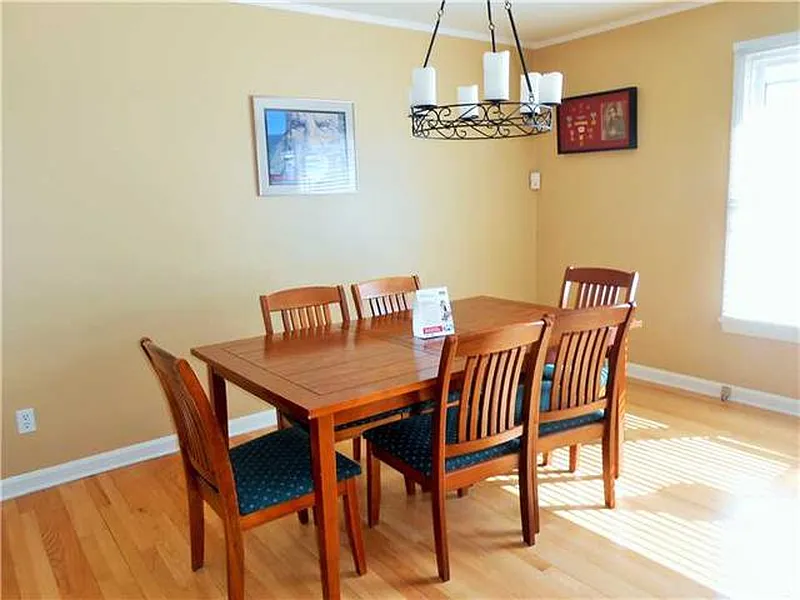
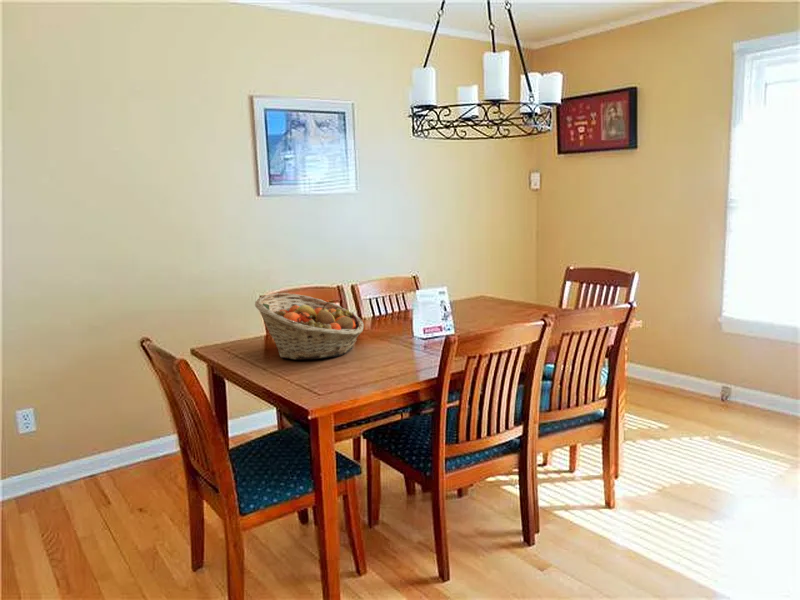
+ fruit basket [254,292,365,361]
